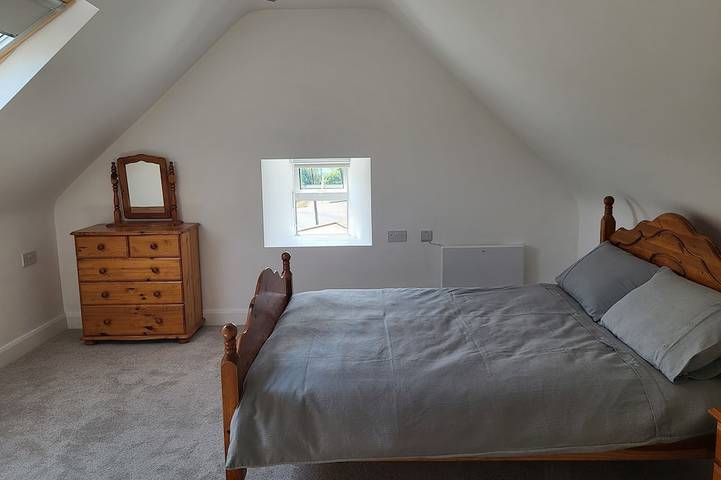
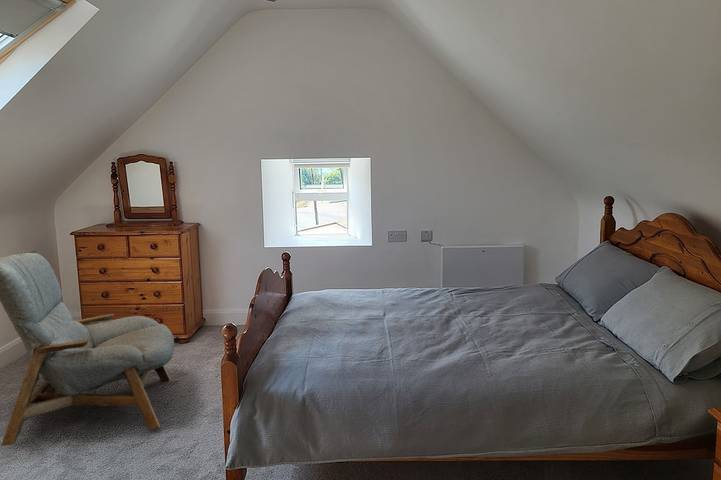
+ armchair [0,252,175,447]
